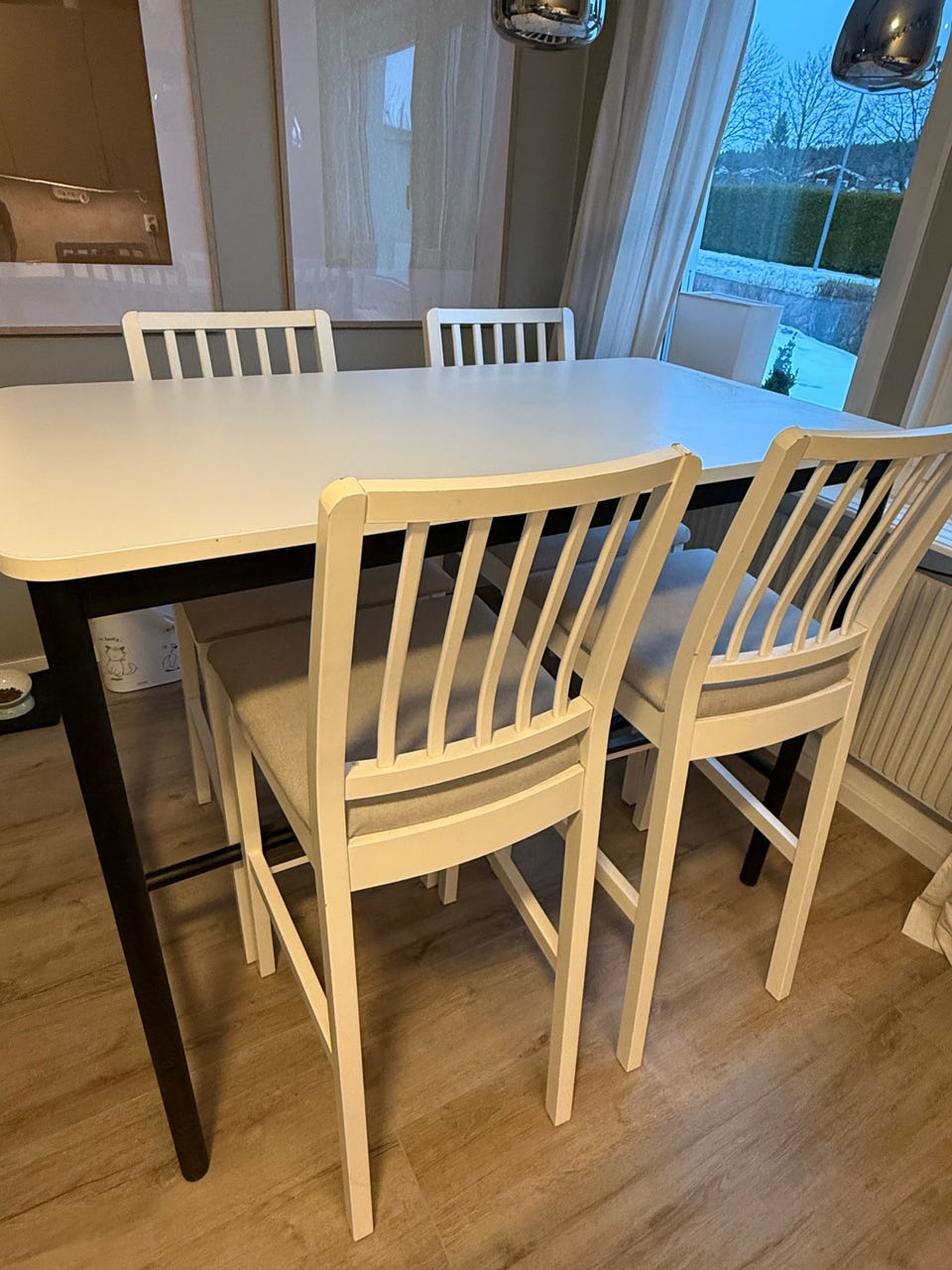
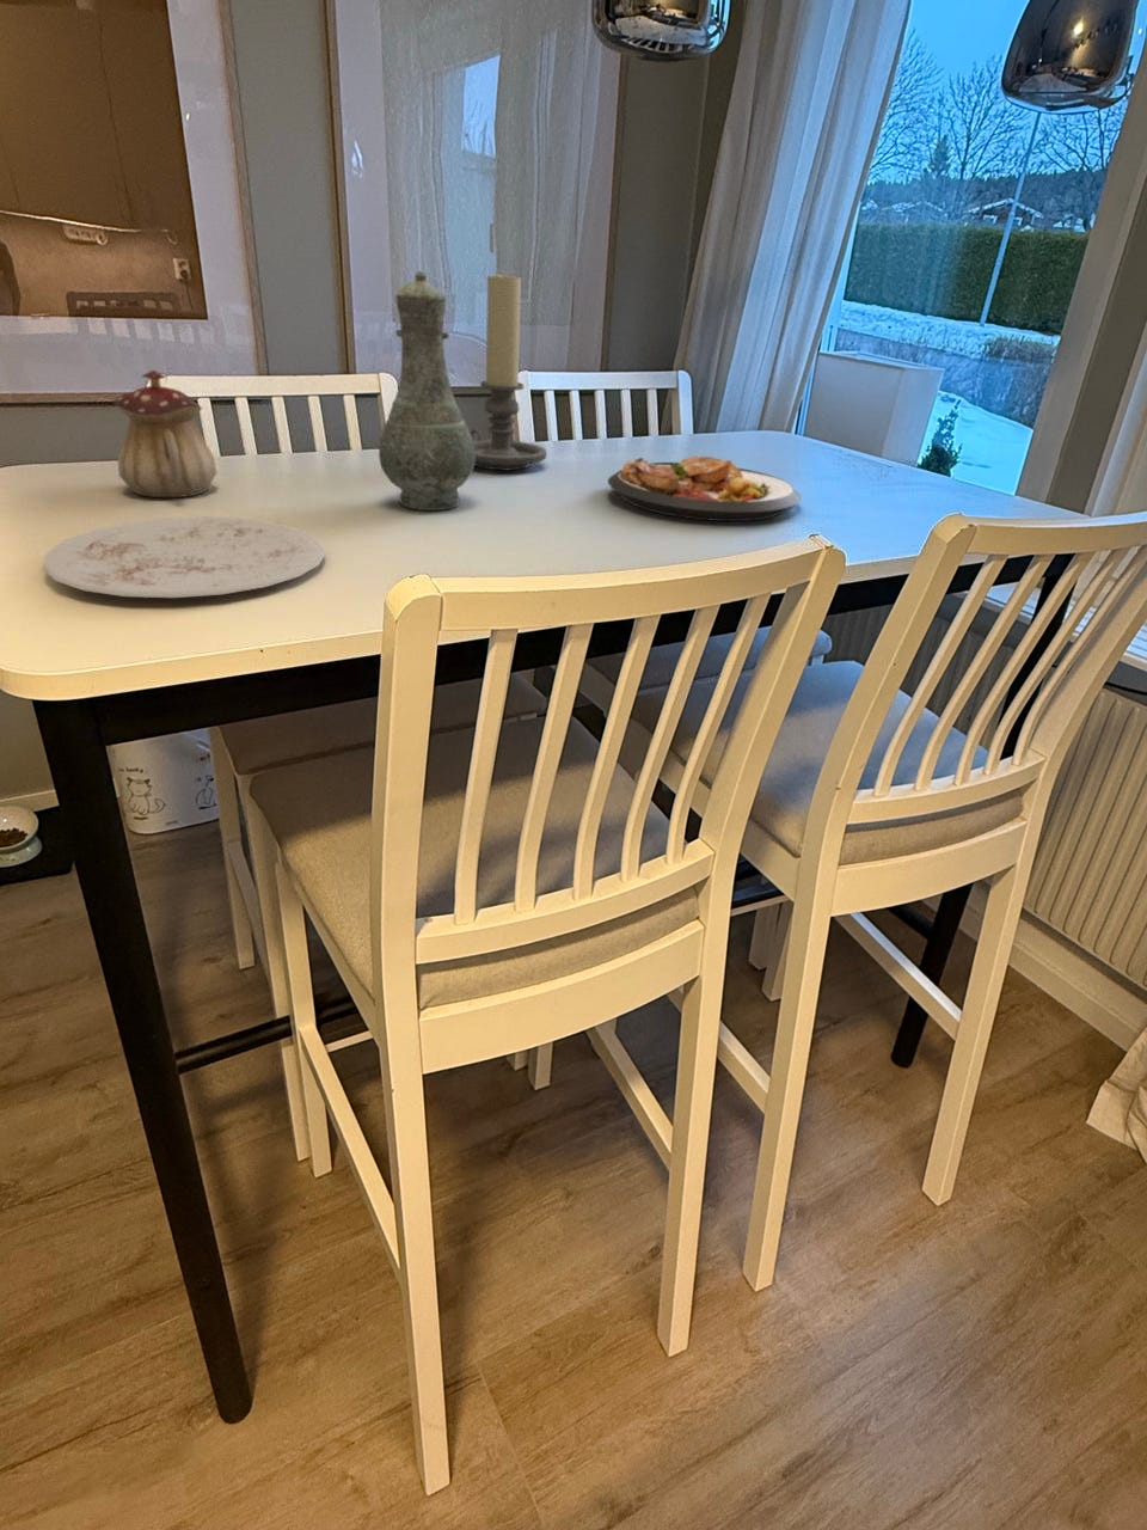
+ teapot [112,369,218,499]
+ candle holder [470,270,548,471]
+ plate [607,455,802,523]
+ vase [377,270,476,512]
+ plate [41,517,328,599]
